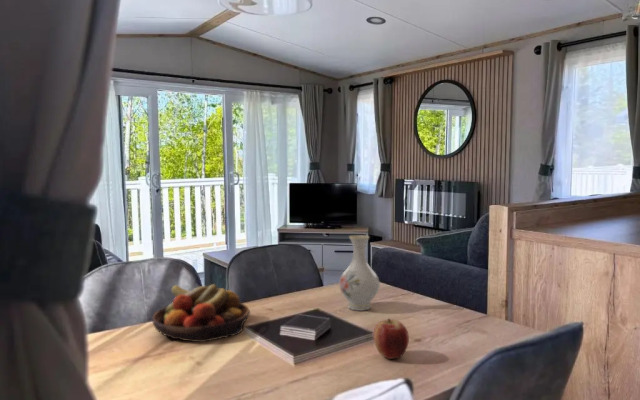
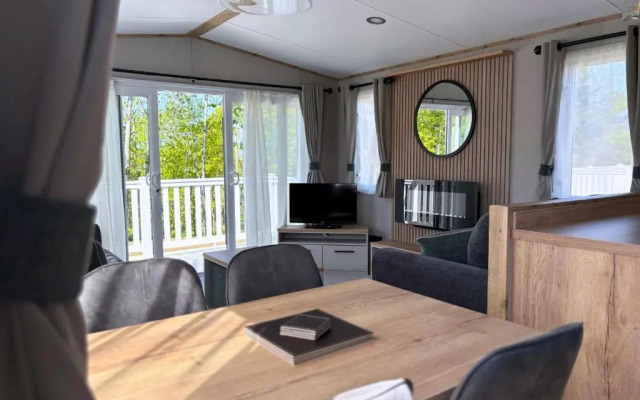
- fruit bowl [151,283,251,343]
- apple [373,317,410,360]
- vase [338,234,381,312]
